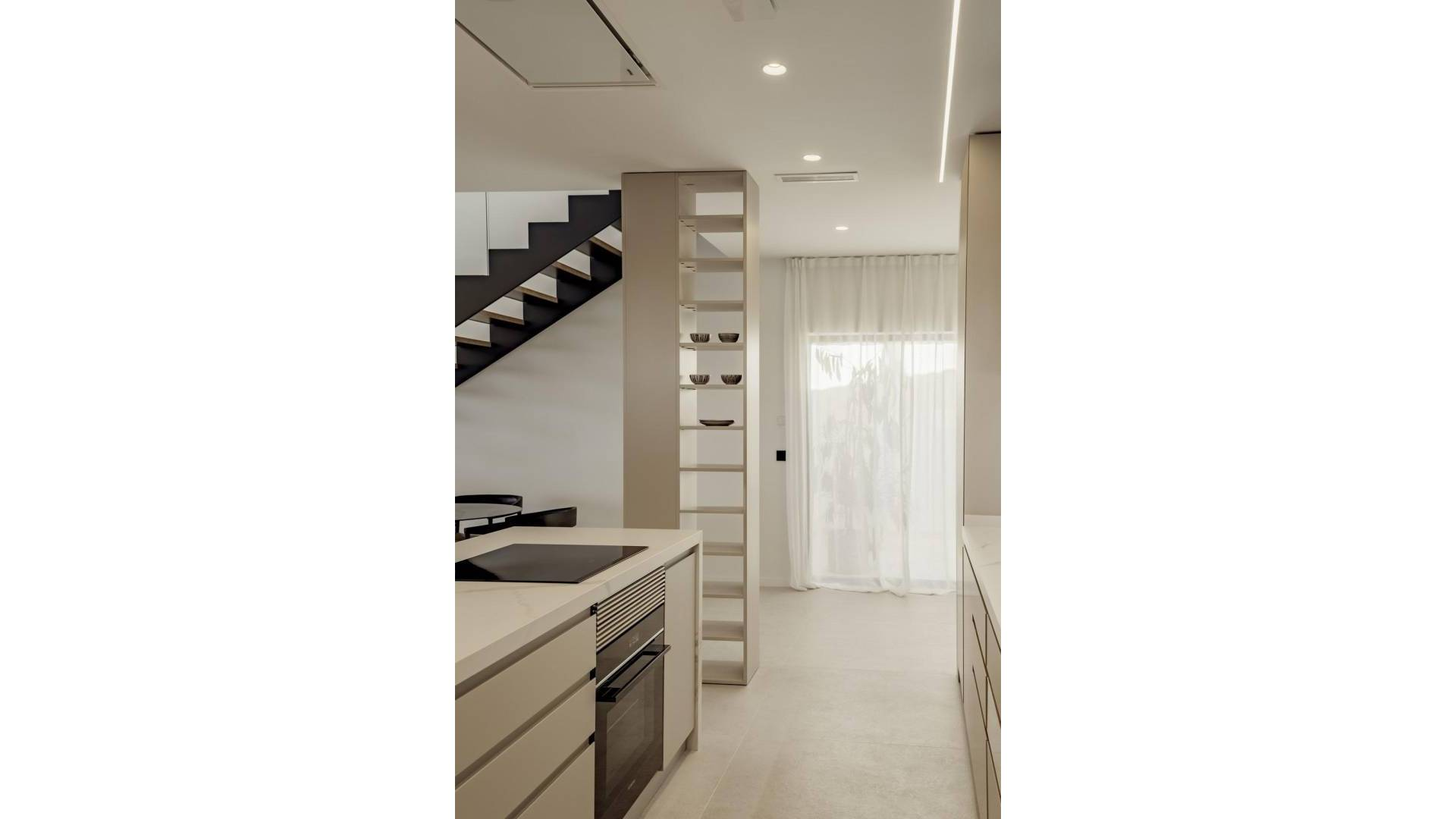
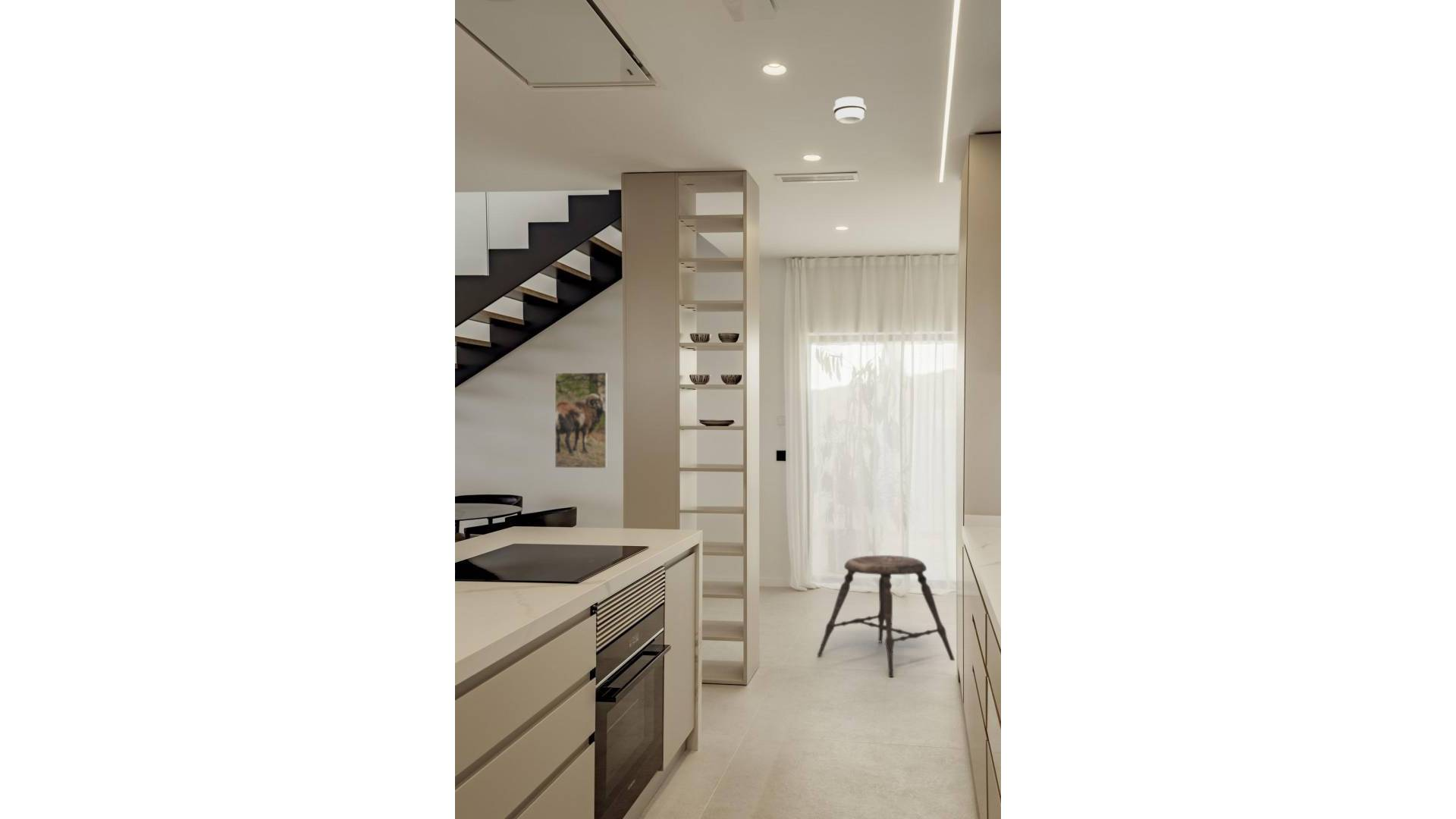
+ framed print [554,372,608,469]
+ stool [817,554,956,678]
+ smoke detector [833,96,867,124]
